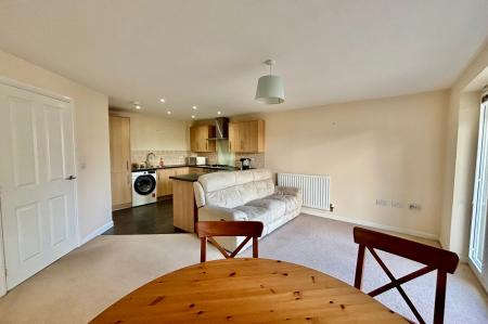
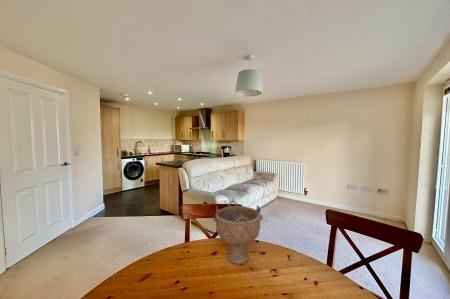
+ decorative bowl [212,198,264,265]
